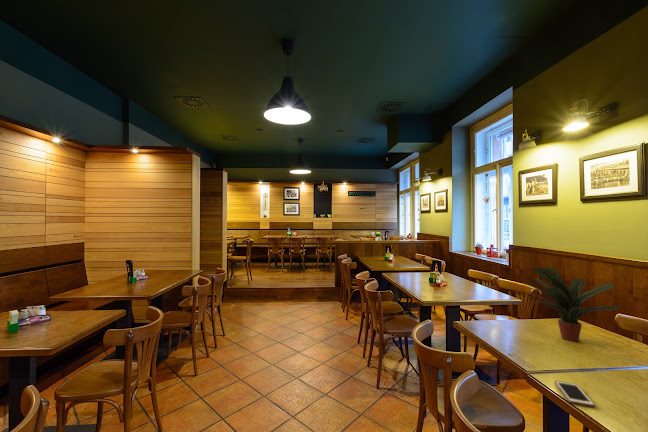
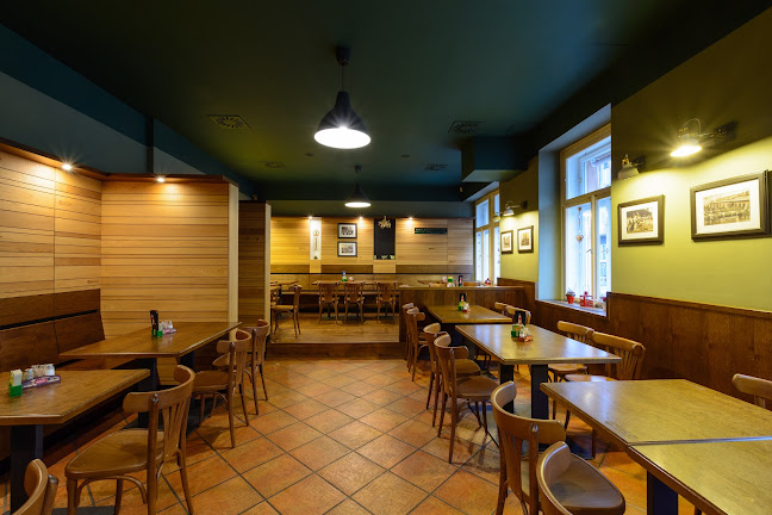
- cell phone [554,380,596,408]
- potted plant [523,266,621,342]
